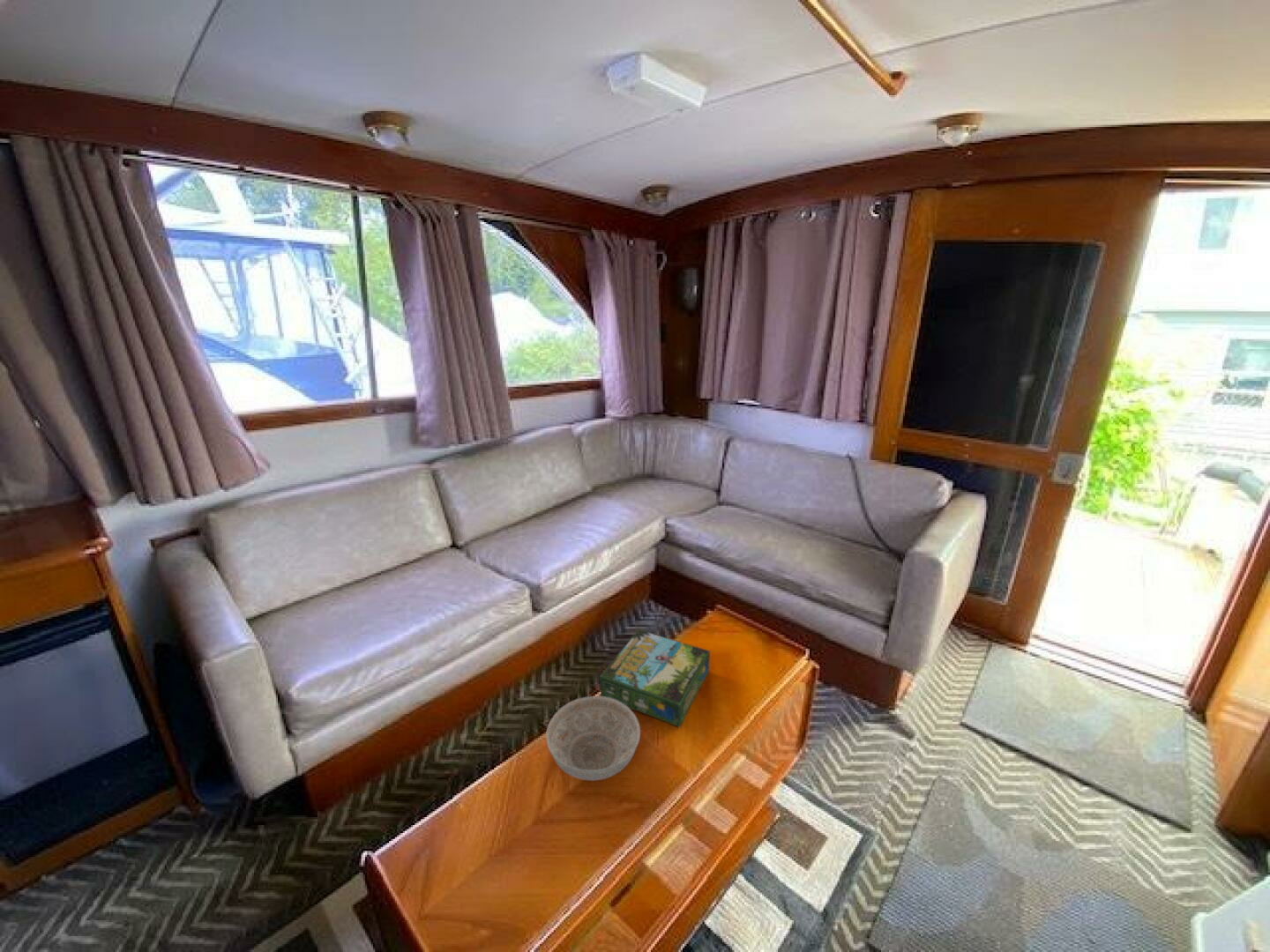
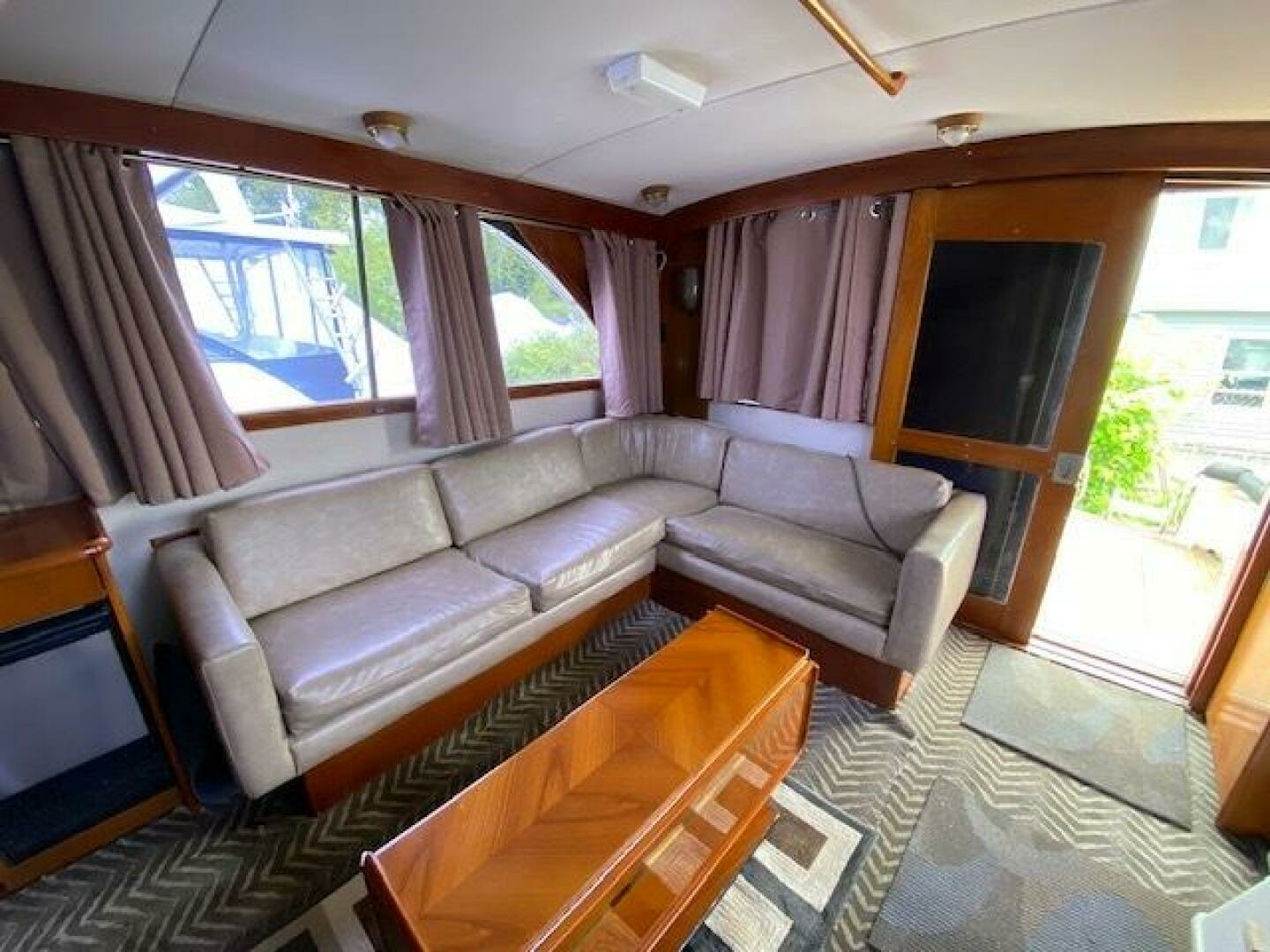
- decorative bowl [545,695,641,782]
- board game [599,628,711,728]
